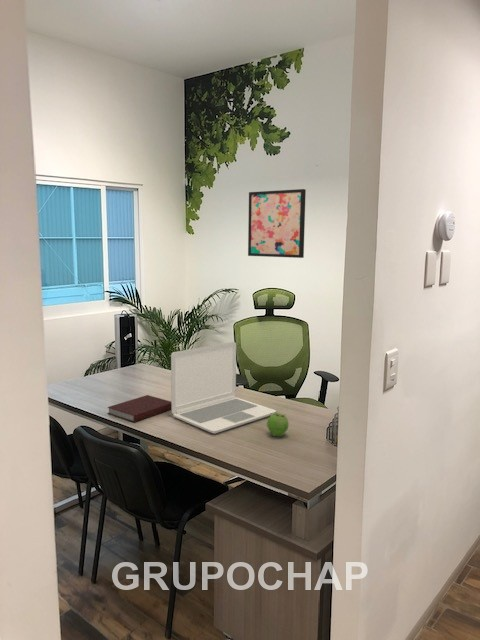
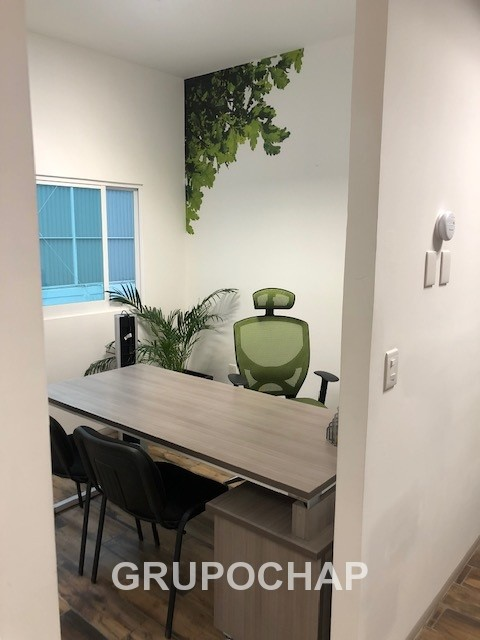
- notebook [107,394,172,423]
- laptop [170,341,277,434]
- wall art [247,188,307,259]
- fruit [266,411,290,437]
